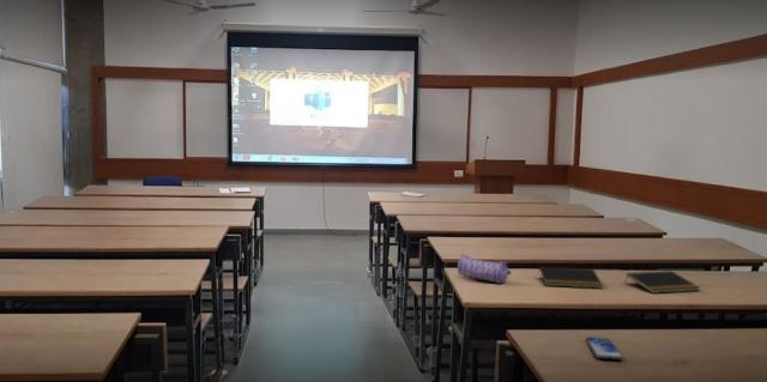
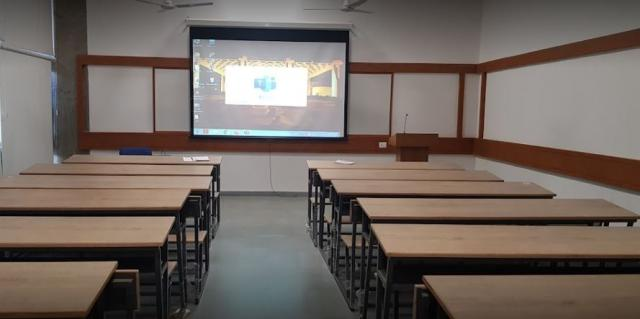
- pencil case [457,253,512,285]
- notepad [623,269,701,295]
- smartphone [585,336,623,360]
- notepad [537,266,604,290]
